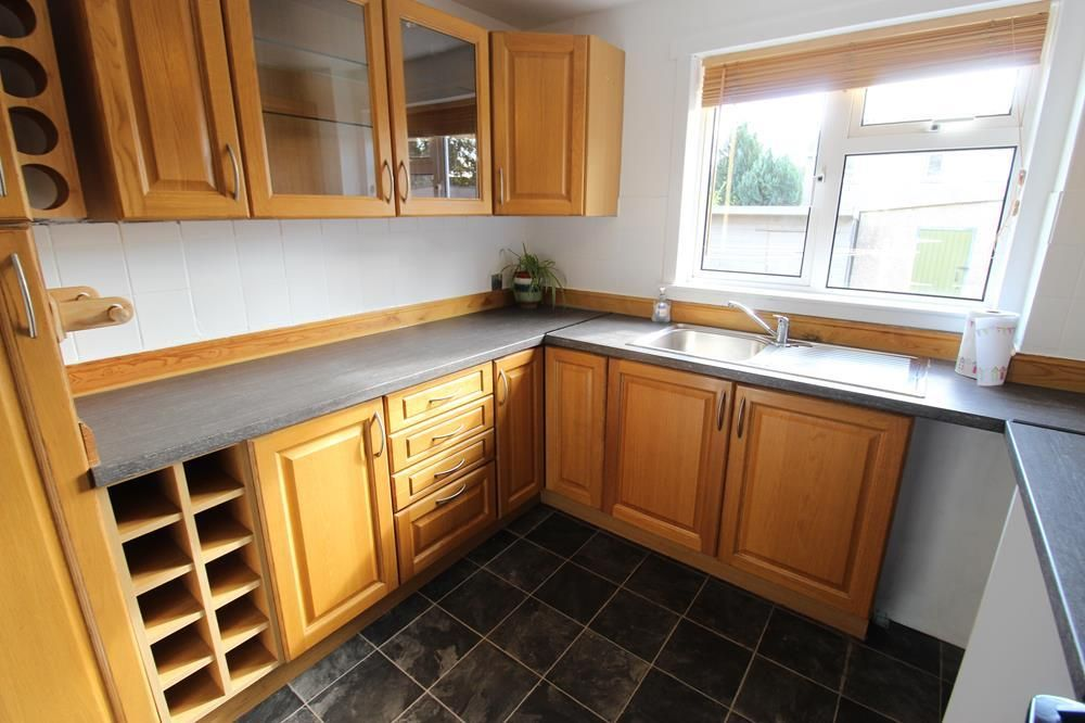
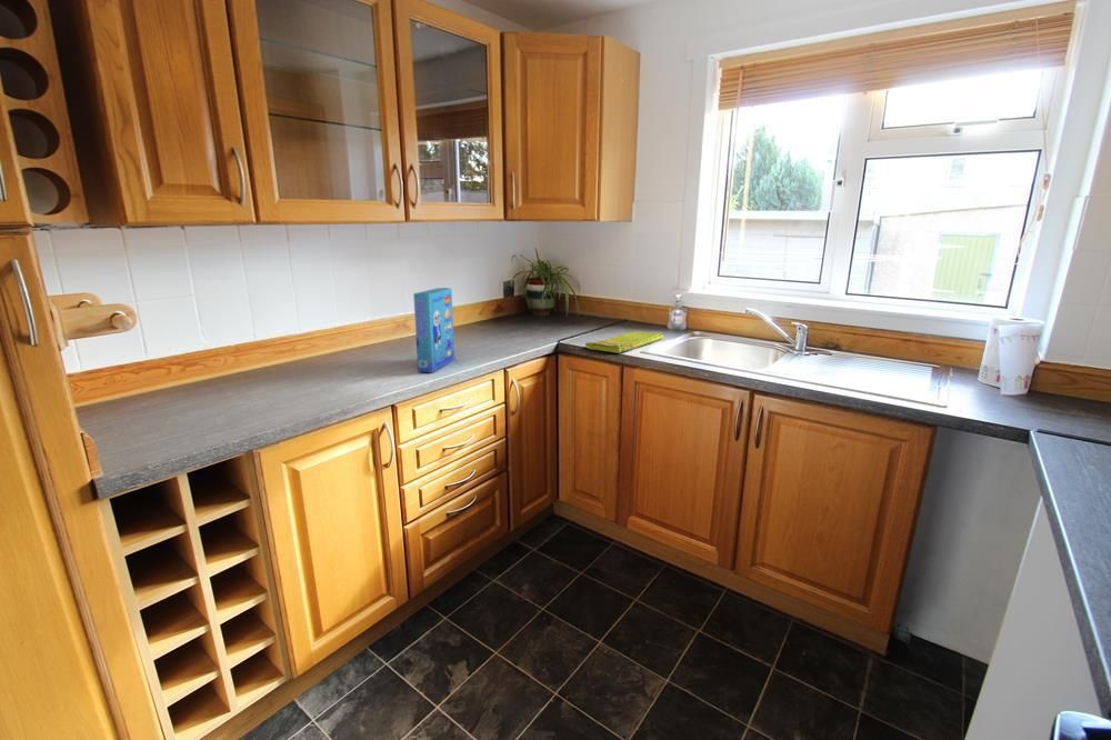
+ dish towel [584,330,664,354]
+ cereal box [412,287,456,373]
